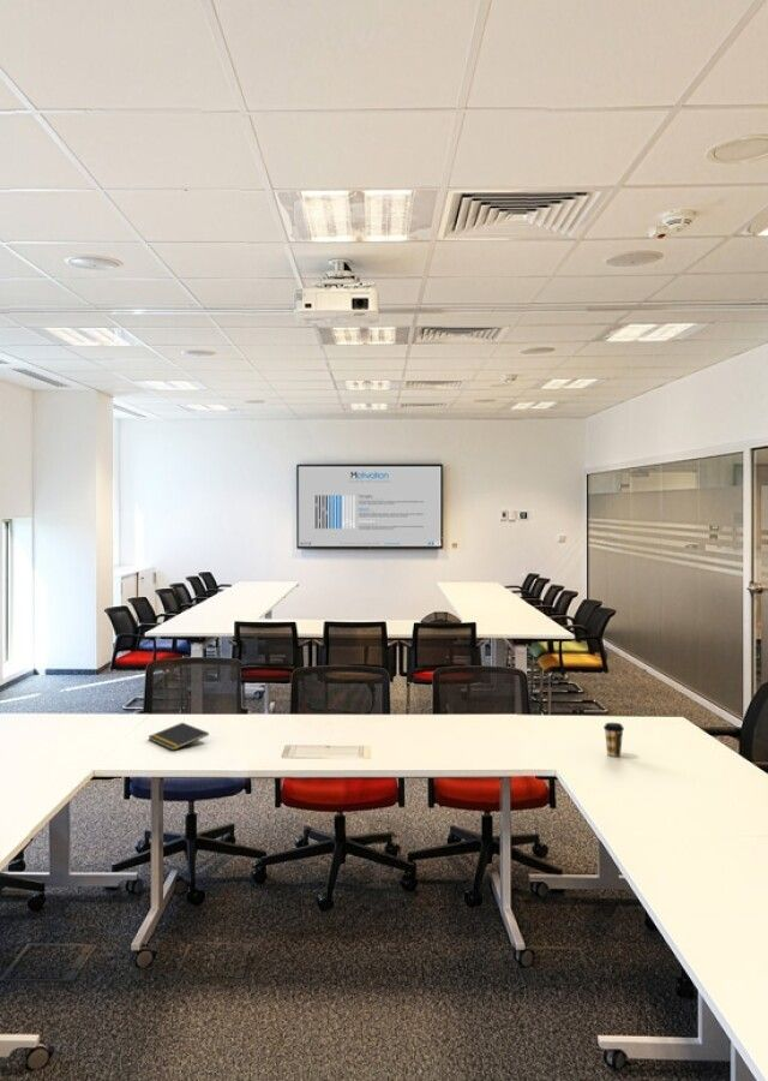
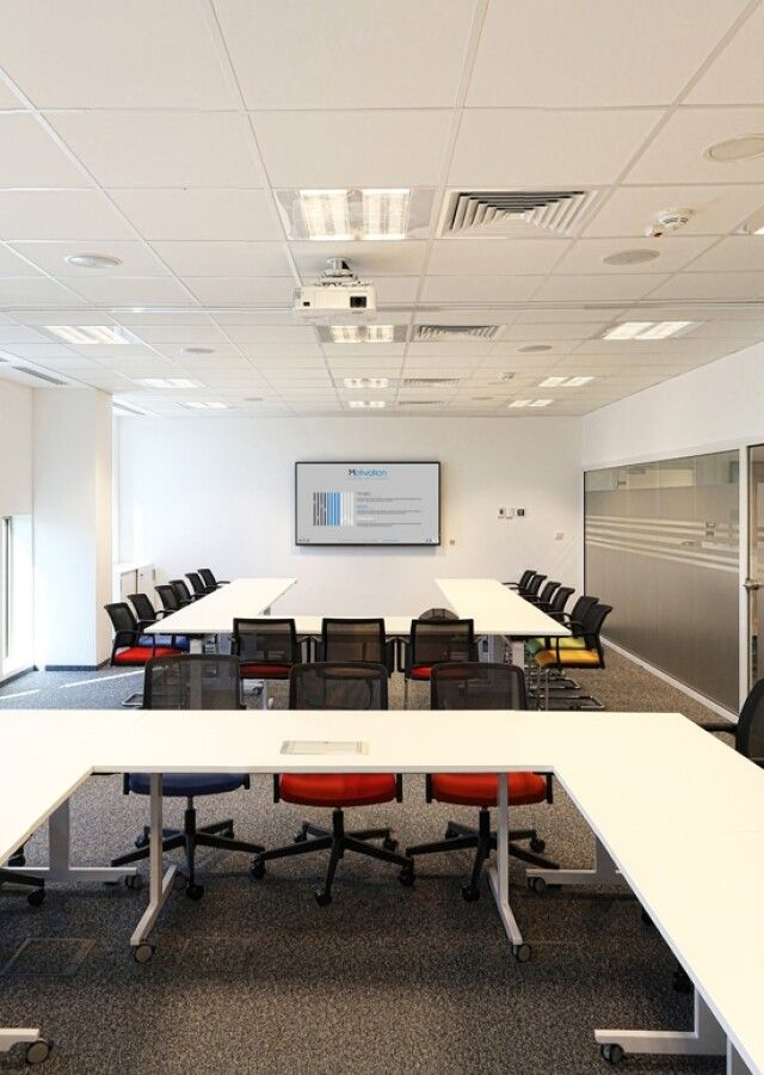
- notepad [148,722,210,752]
- coffee cup [602,722,625,758]
